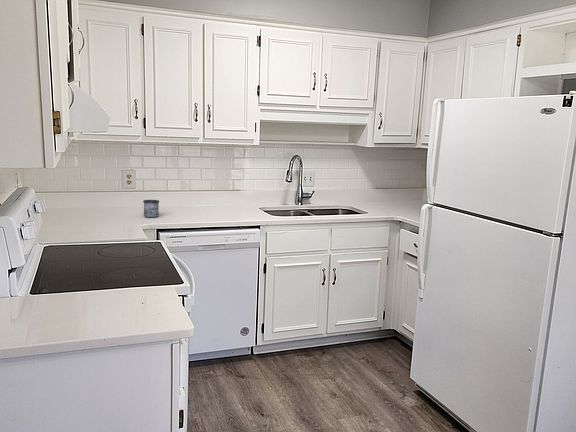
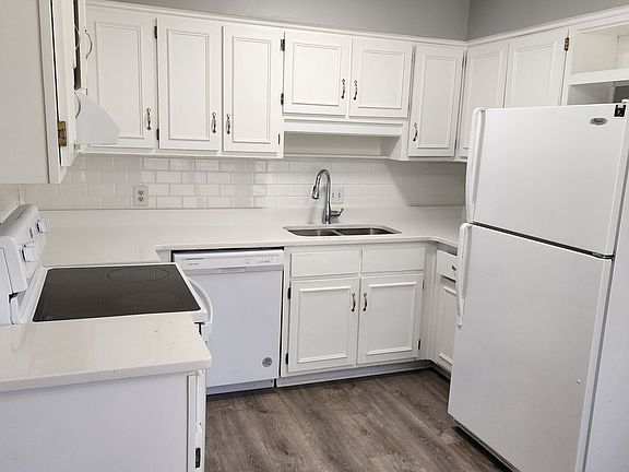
- mug [142,199,160,218]
